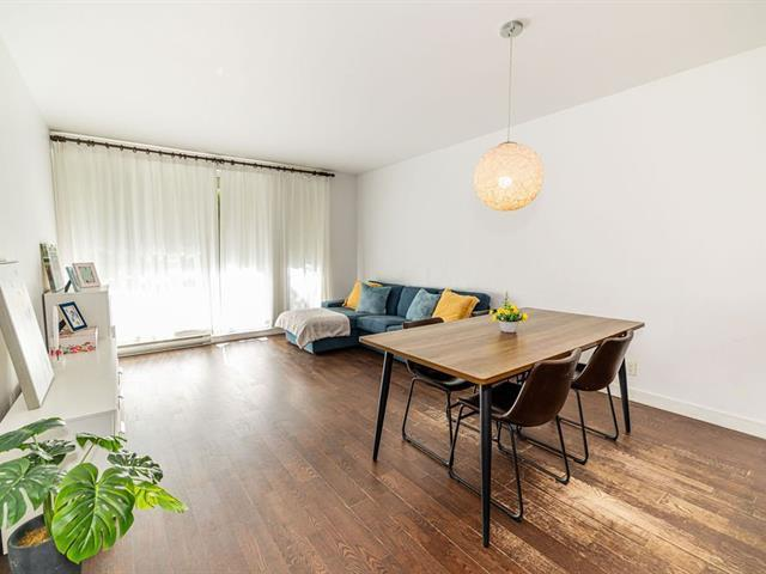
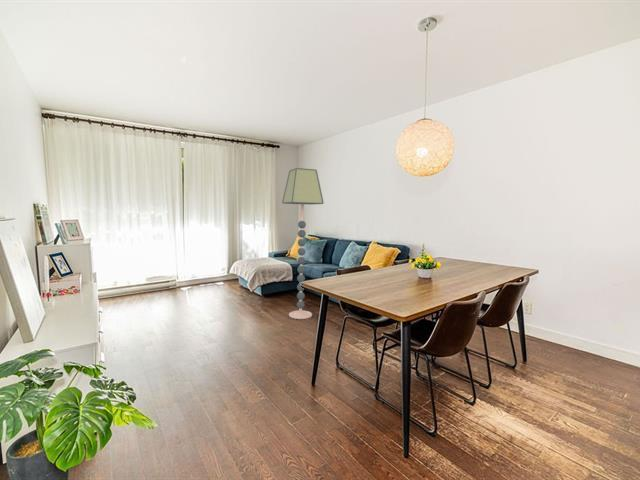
+ floor lamp [281,167,325,320]
